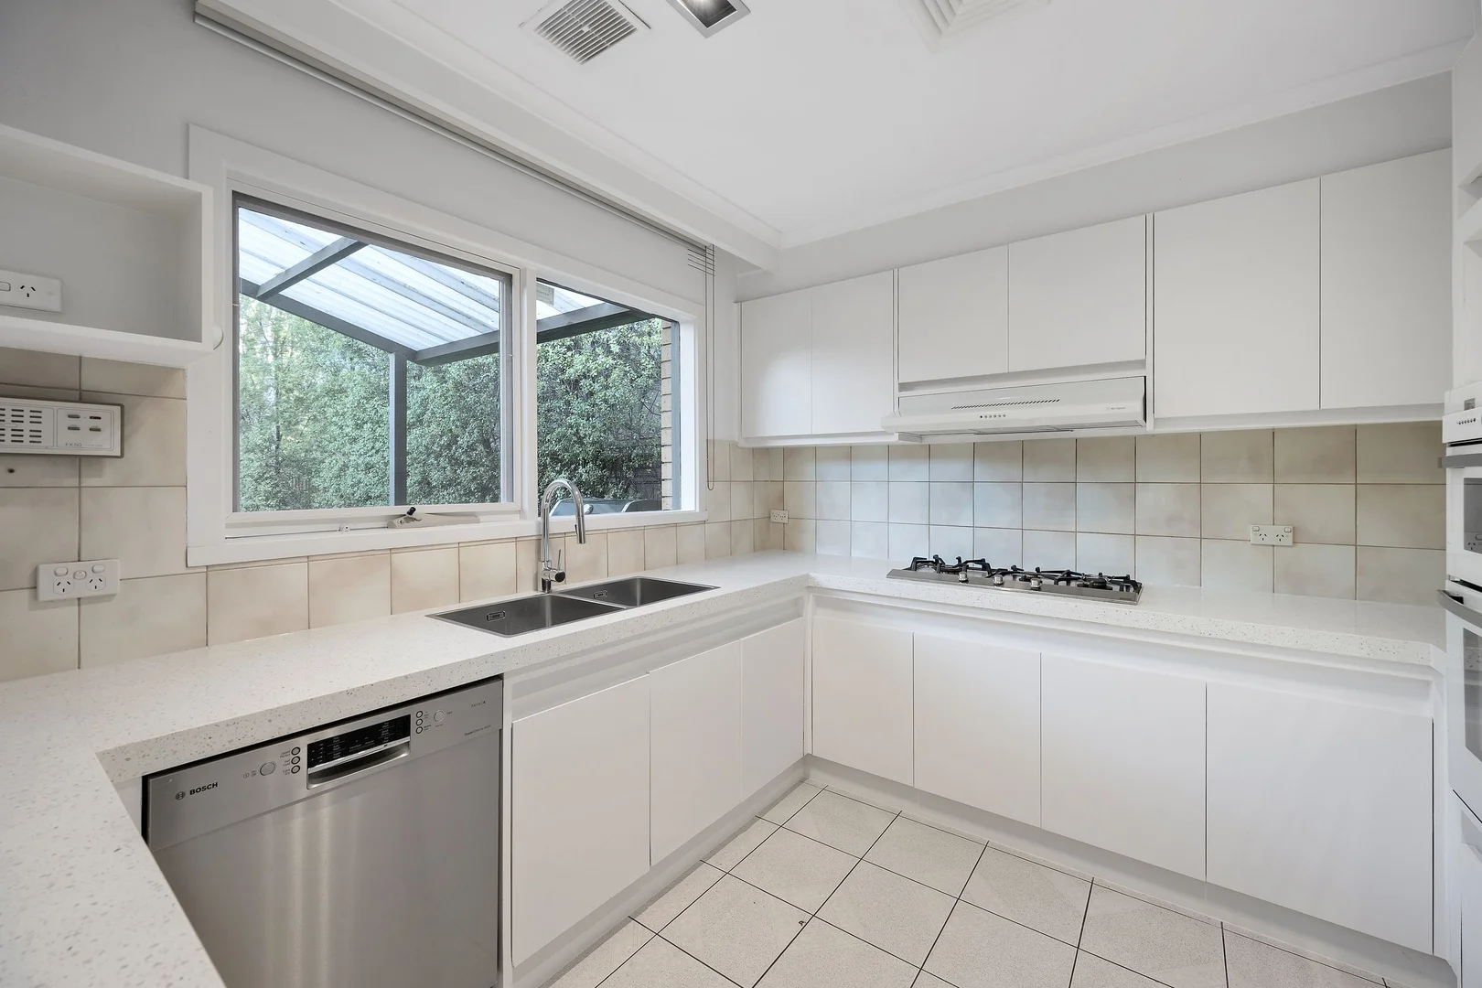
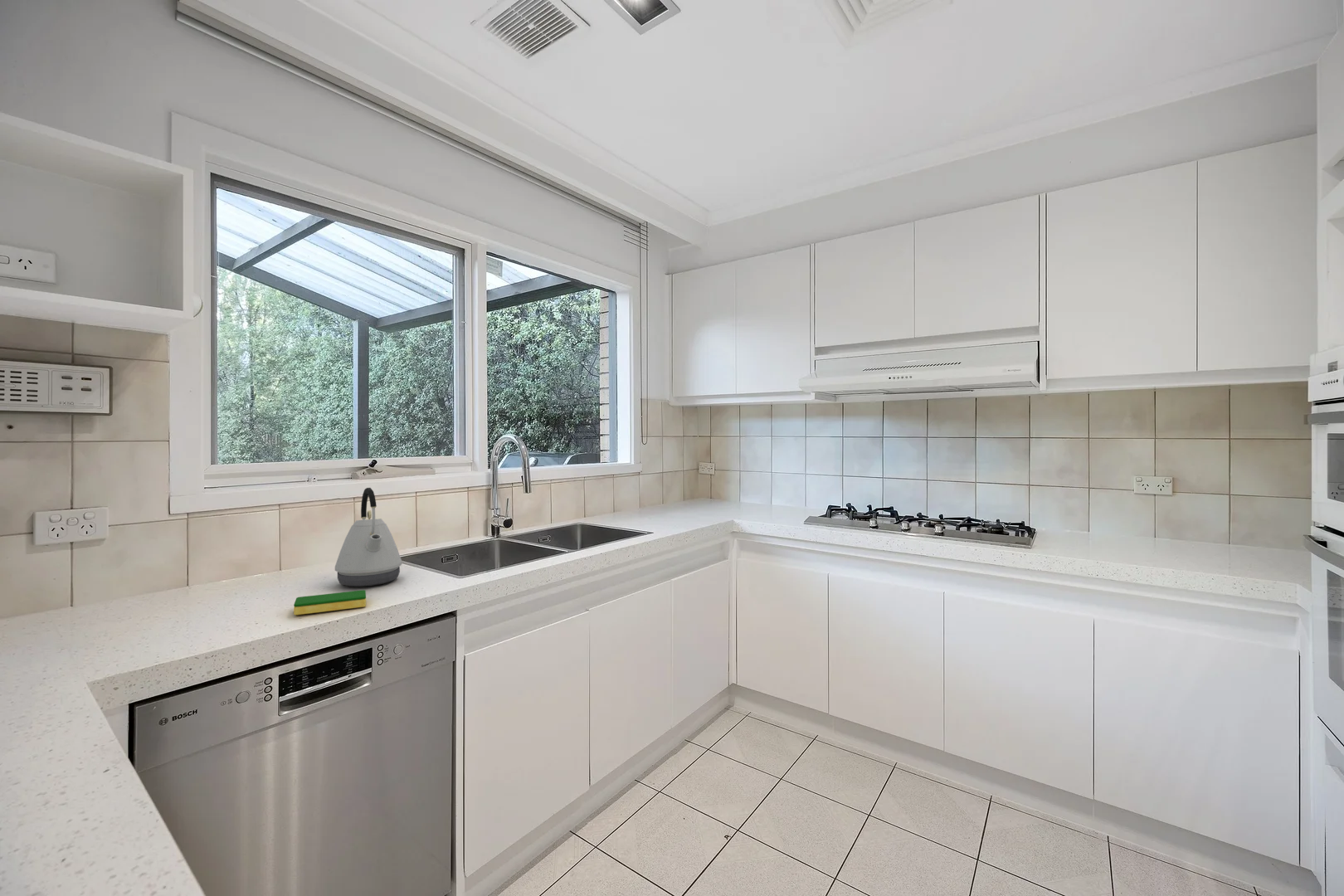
+ dish sponge [293,589,367,616]
+ kettle [334,487,402,587]
